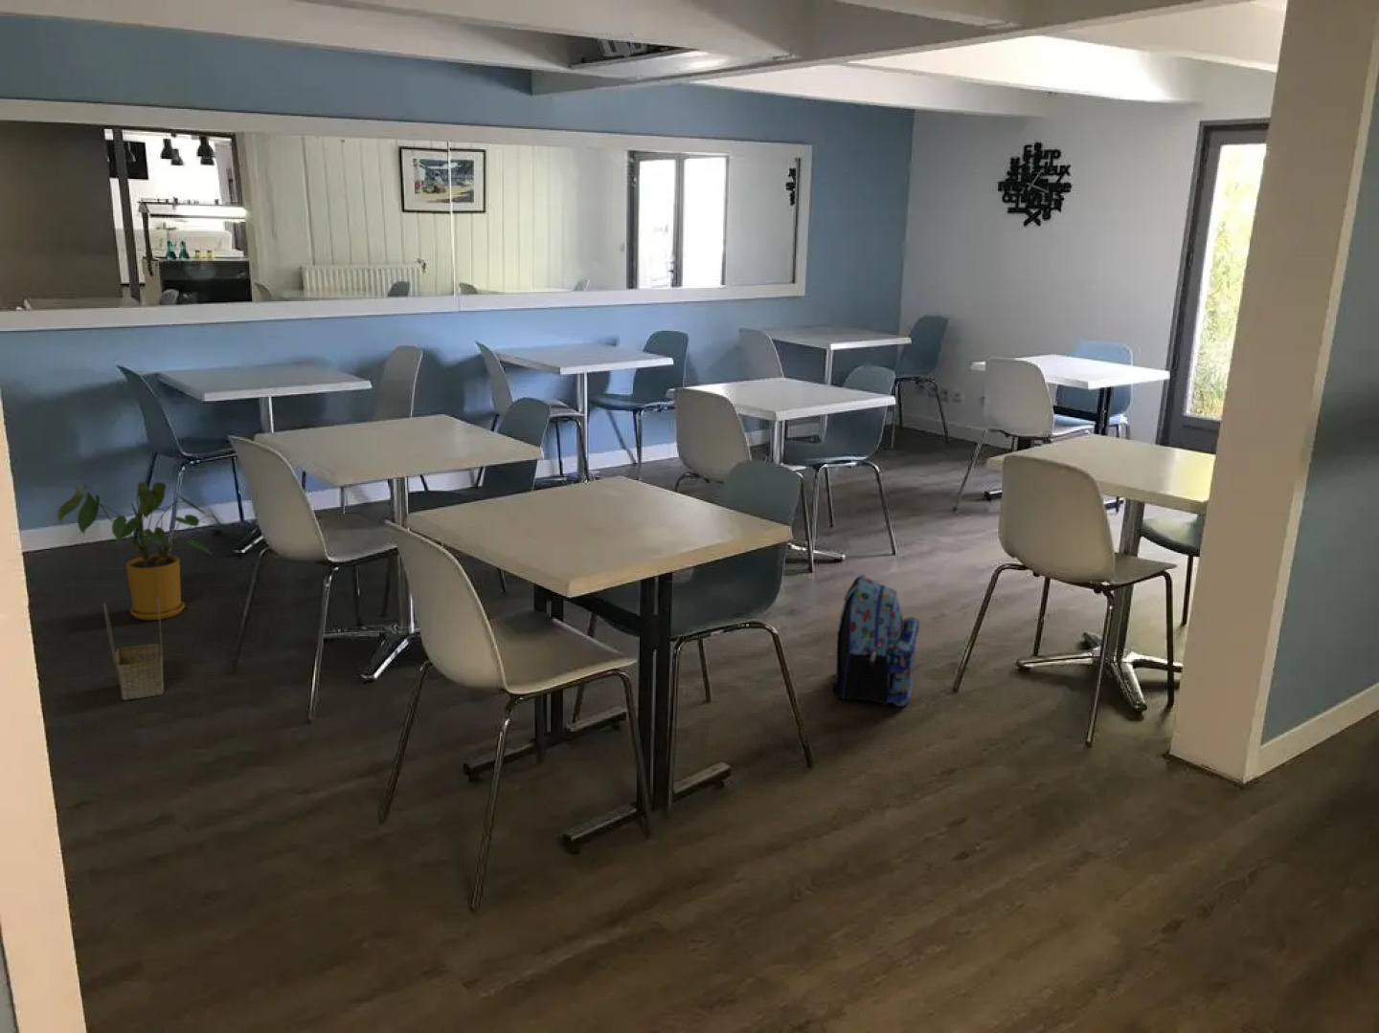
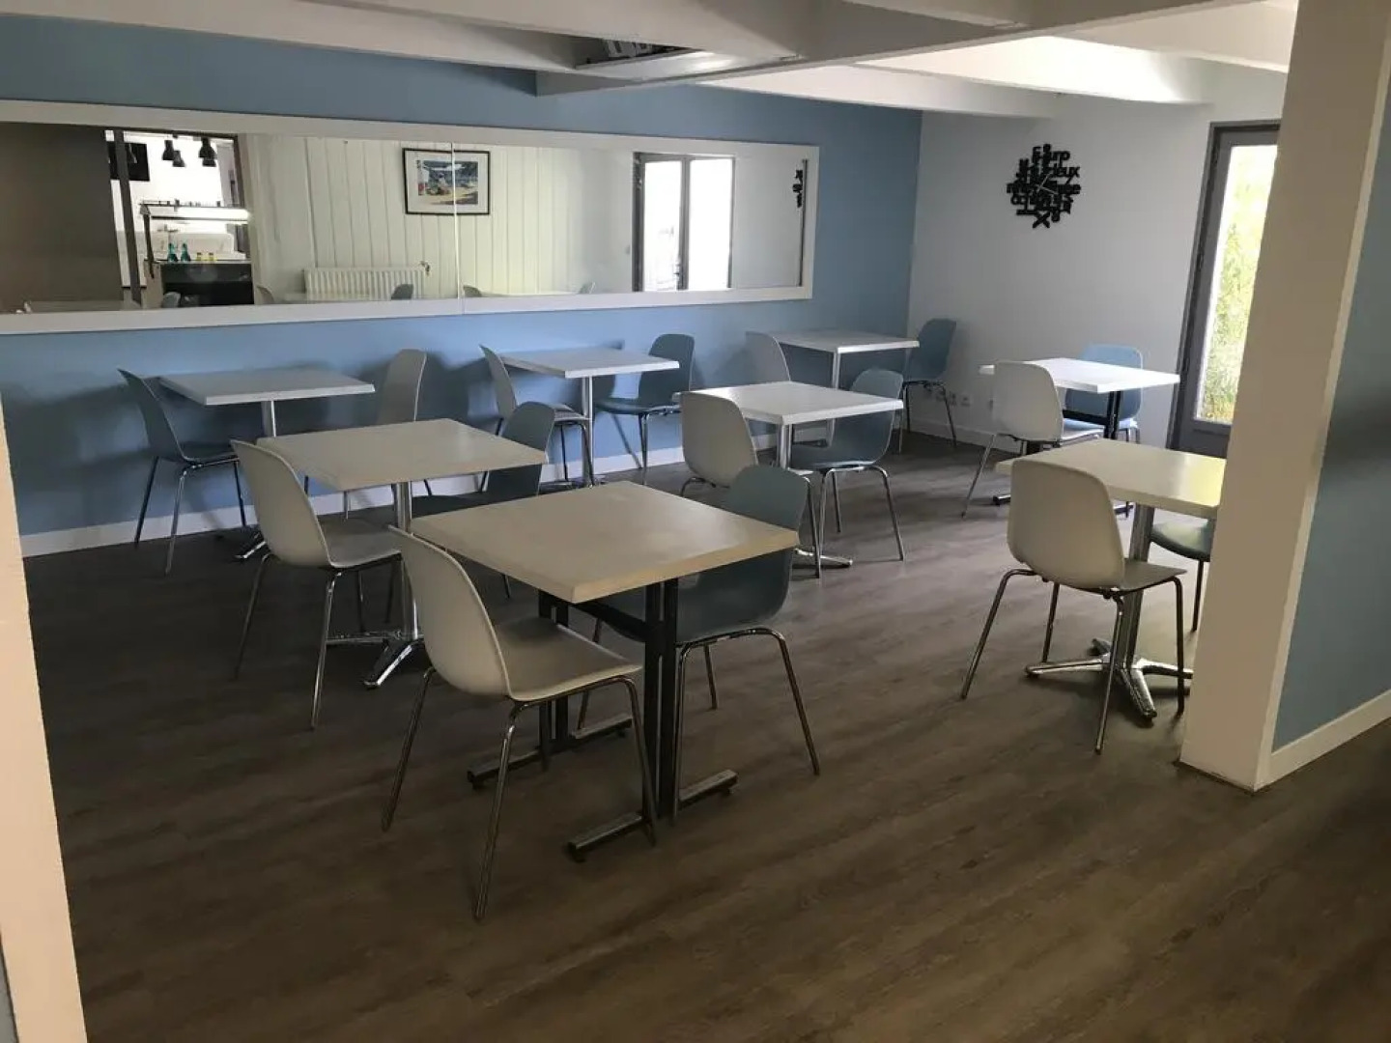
- backpack [830,573,921,706]
- house plant [56,481,223,621]
- basket [102,602,165,701]
